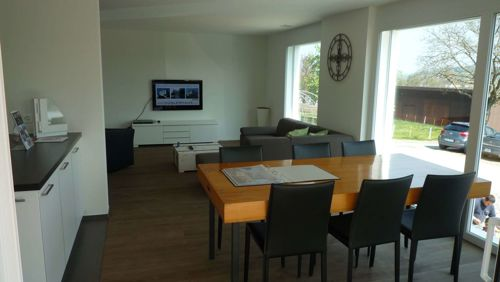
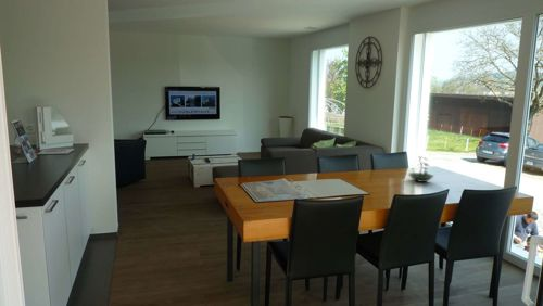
+ terrarium [407,155,435,183]
